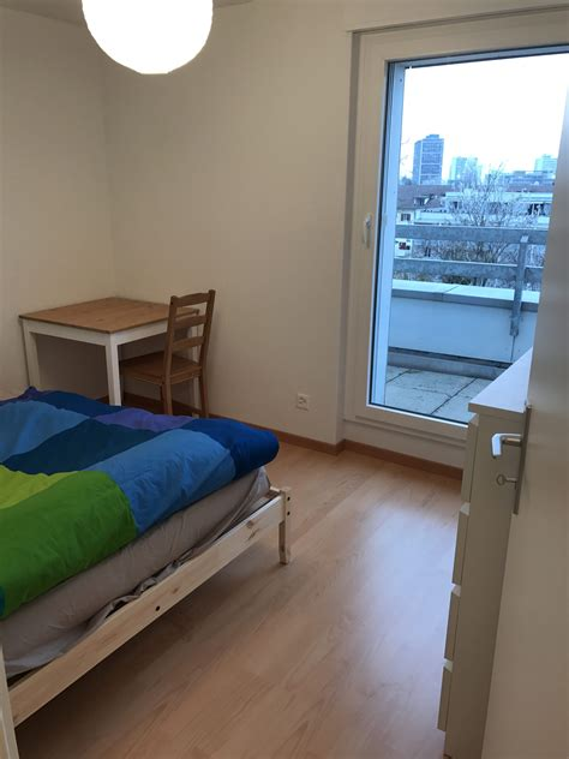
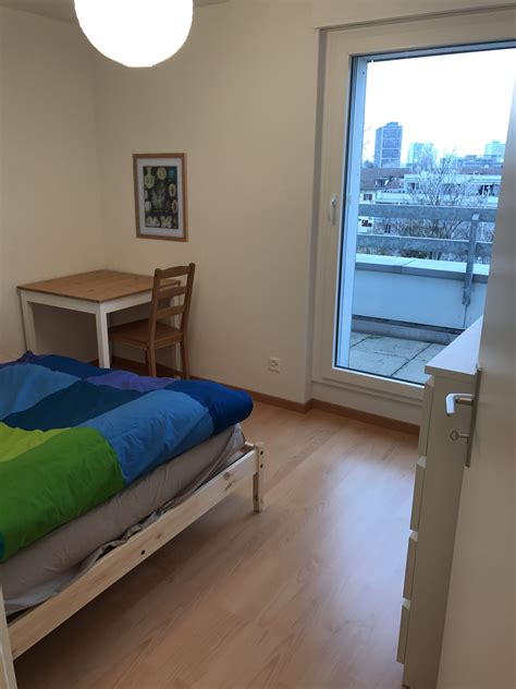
+ wall art [132,152,189,243]
